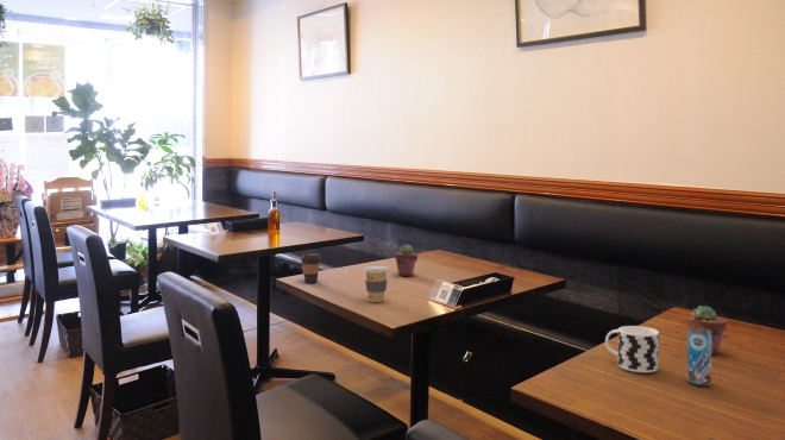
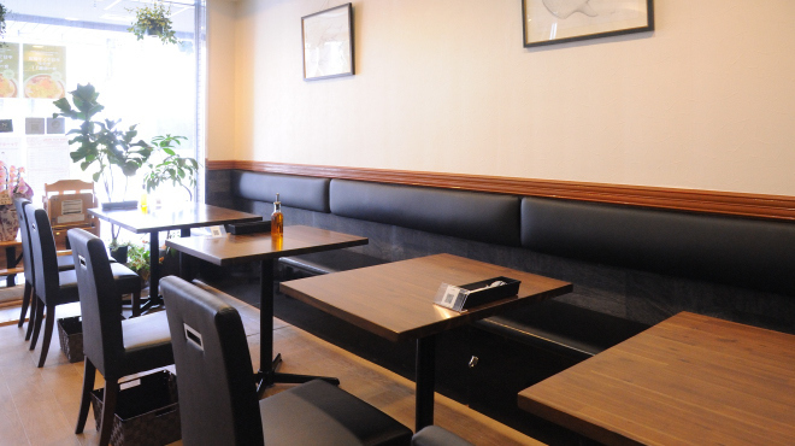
- cup [604,325,660,373]
- coffee cup [363,265,390,303]
- beverage can [686,327,712,386]
- coffee cup [299,252,322,284]
- potted succulent [686,304,728,356]
- potted succulent [394,243,419,277]
